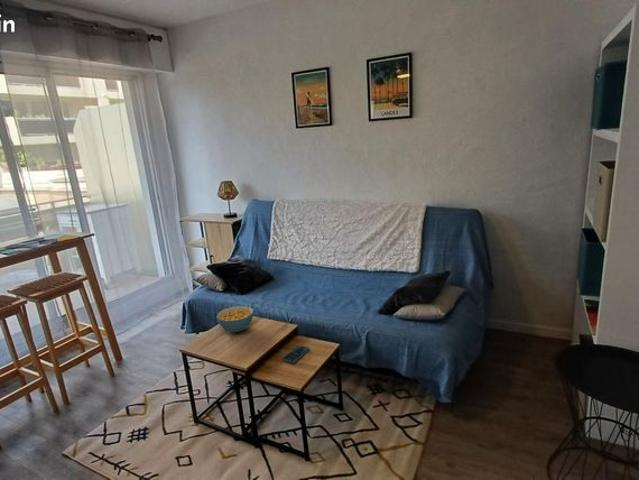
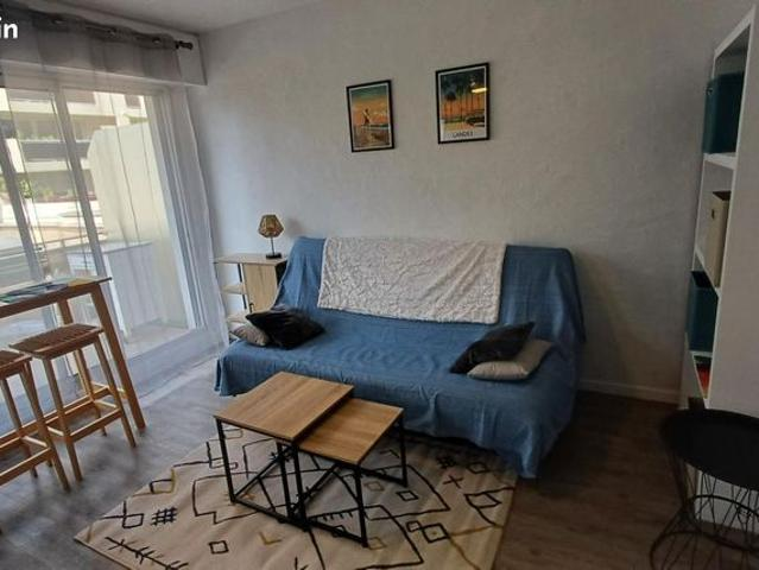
- smartphone [281,345,311,364]
- cereal bowl [215,305,254,333]
